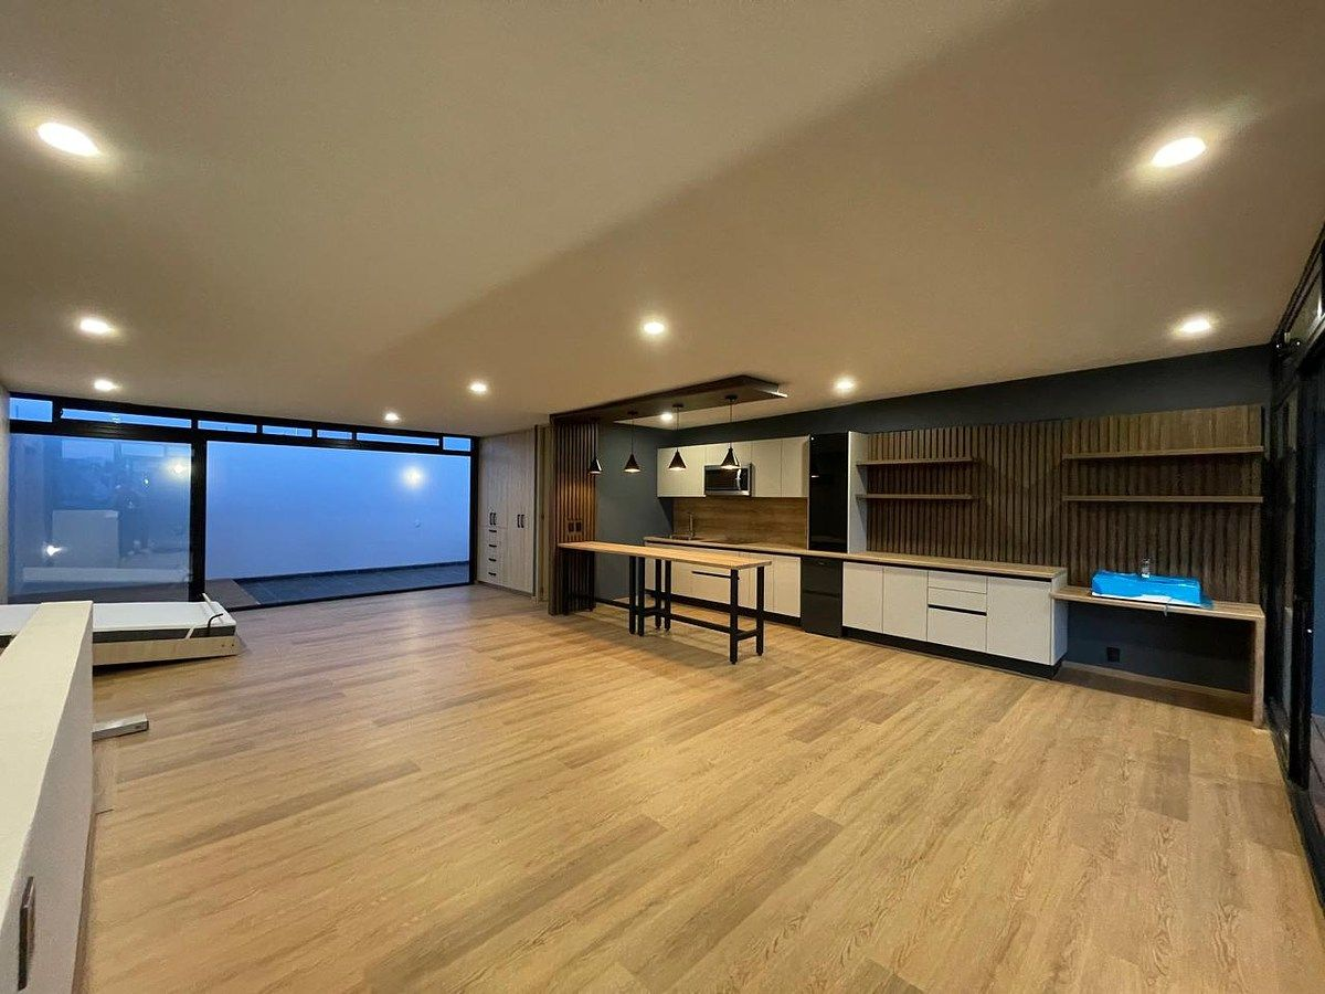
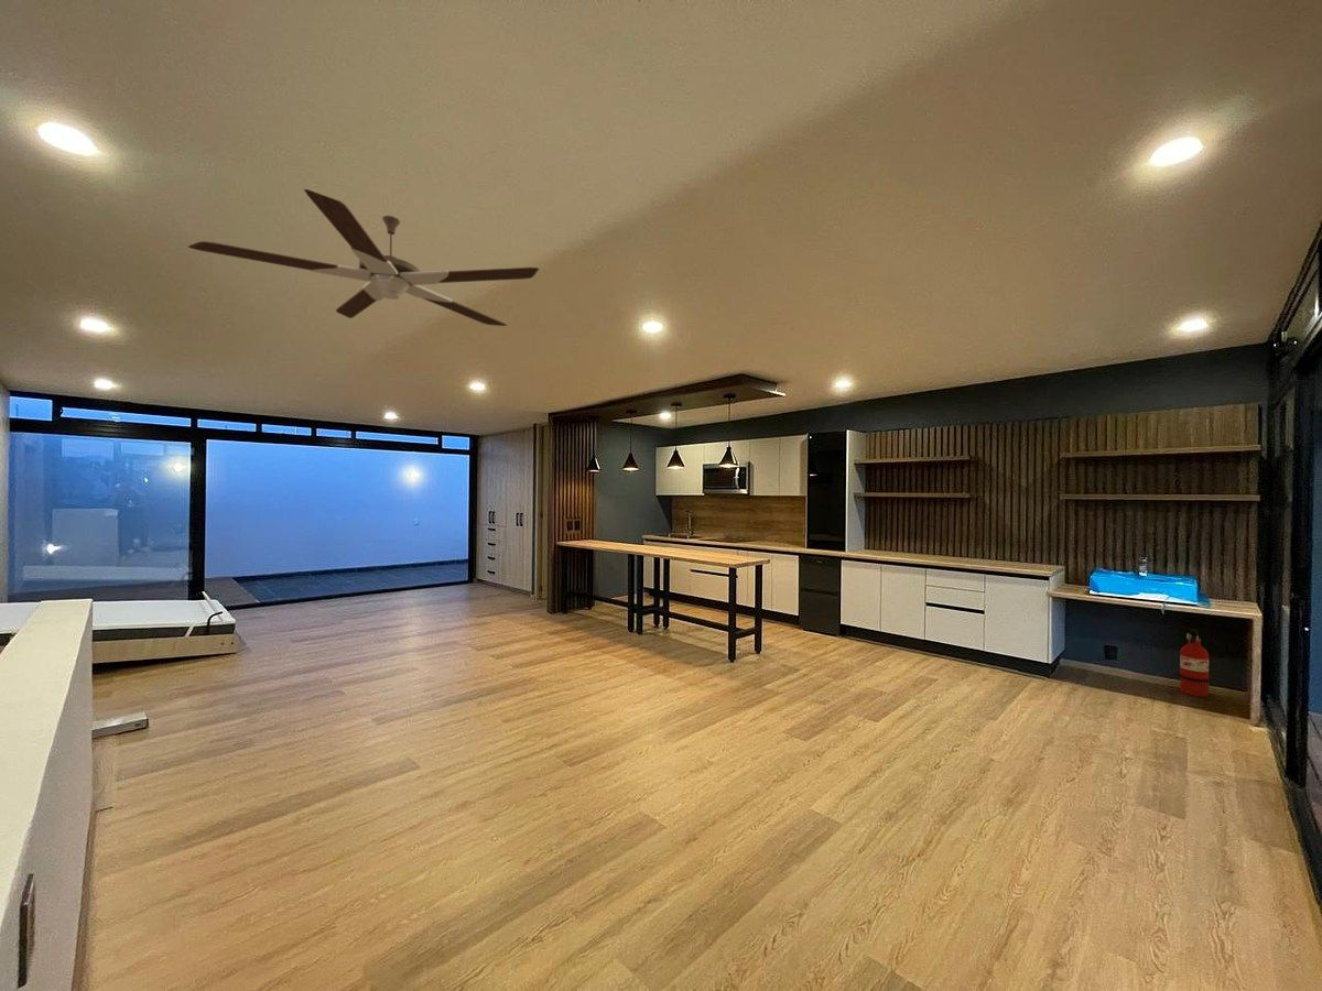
+ ceiling fan [187,188,540,327]
+ fire extinguisher [1178,627,1212,698]
